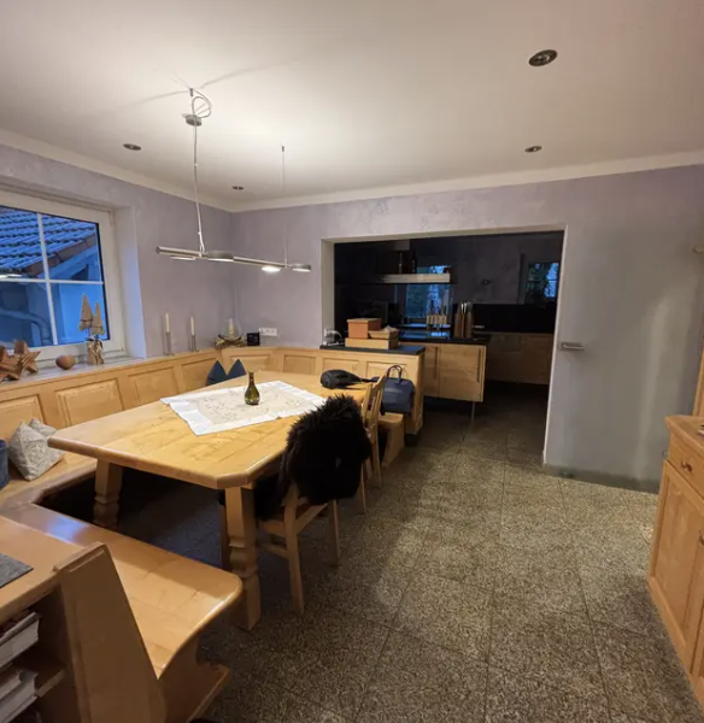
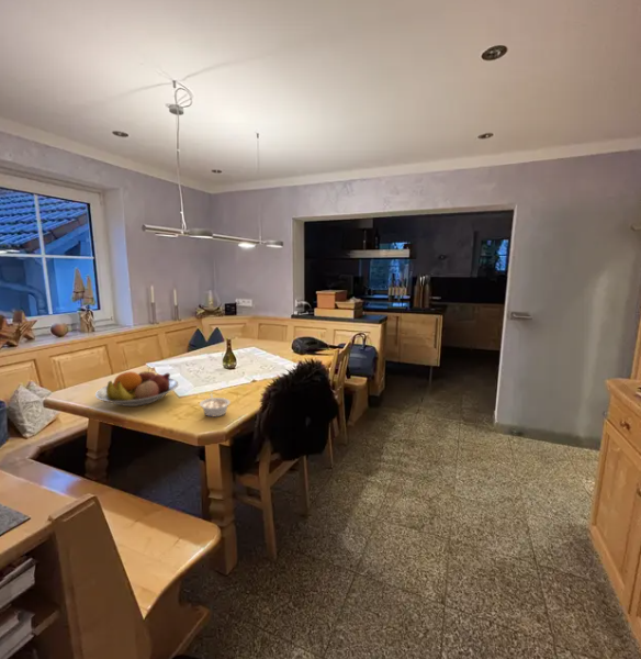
+ fruit bowl [94,368,179,407]
+ legume [199,393,232,417]
